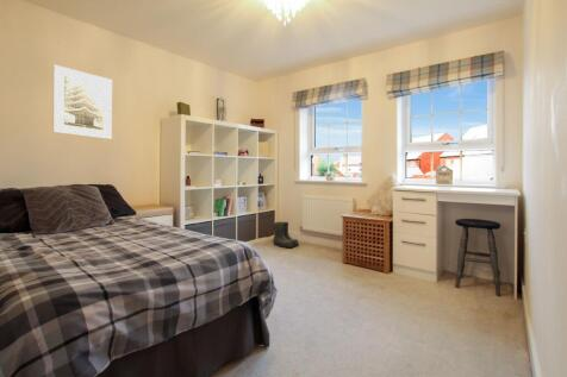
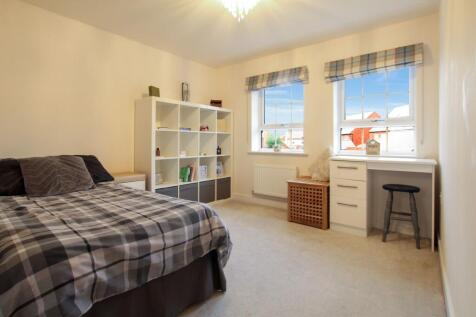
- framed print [52,64,113,140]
- boots [272,220,300,249]
